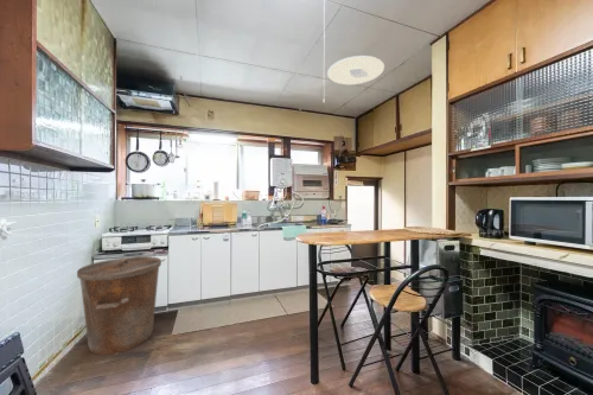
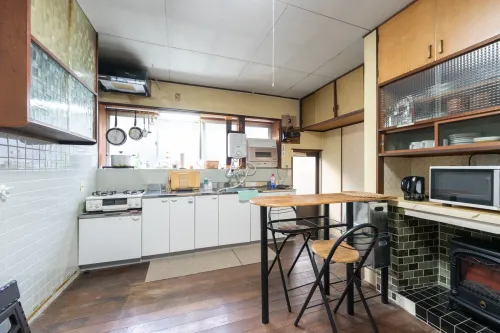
- trash can [76,255,162,356]
- ceiling light [326,55,385,85]
